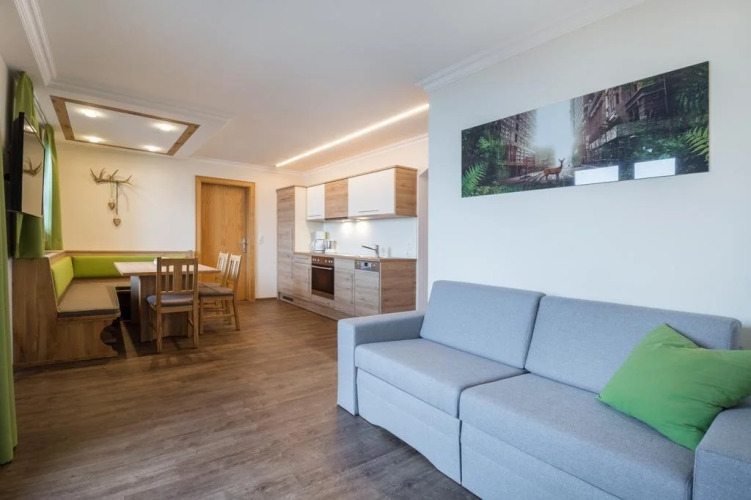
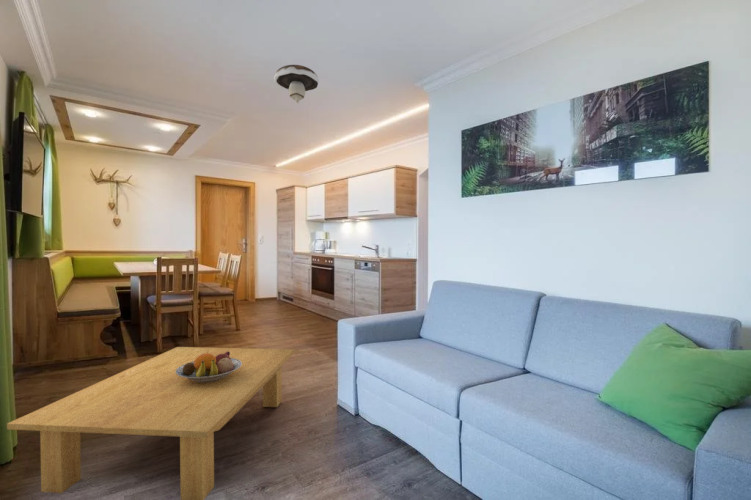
+ mushroom [273,64,320,104]
+ fruit bowl [175,351,242,382]
+ coffee table [6,346,295,500]
